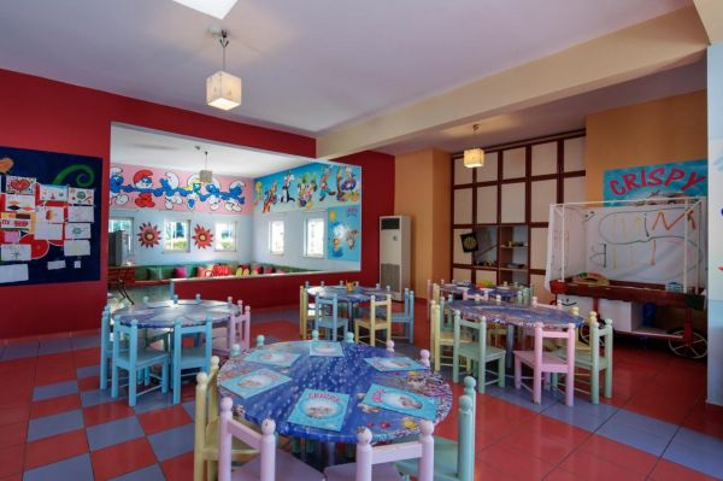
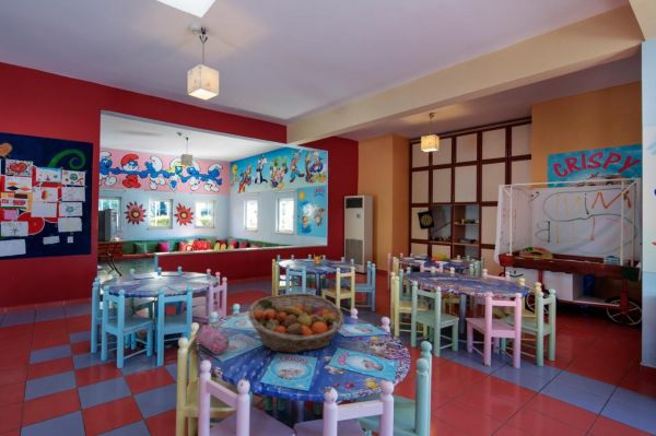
+ pencil case [195,323,231,355]
+ fruit basket [247,292,345,354]
